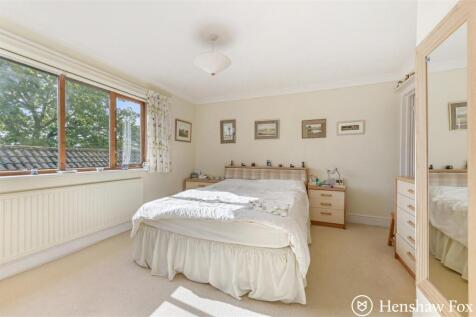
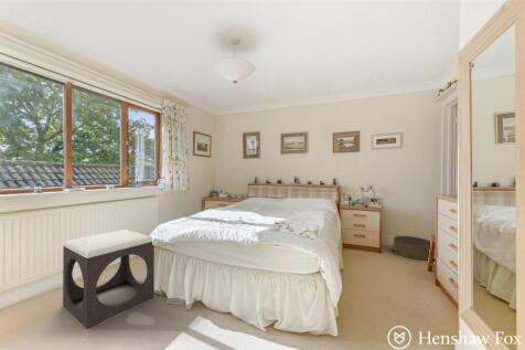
+ storage ottoman [385,235,431,261]
+ footstool [62,229,156,330]
